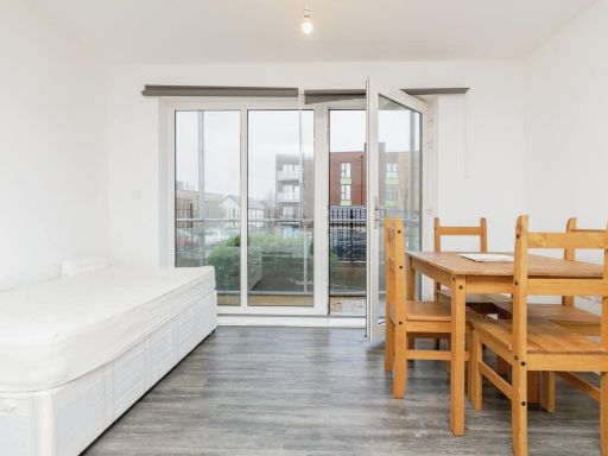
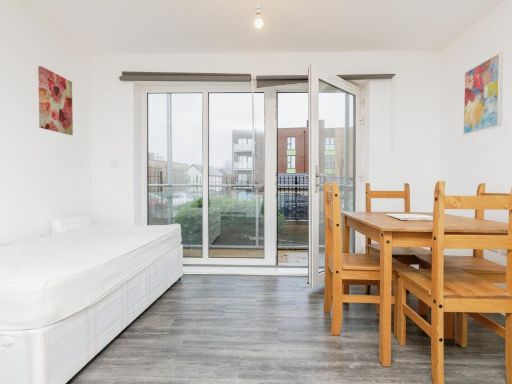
+ wall art [462,51,504,136]
+ wall art [37,65,74,136]
